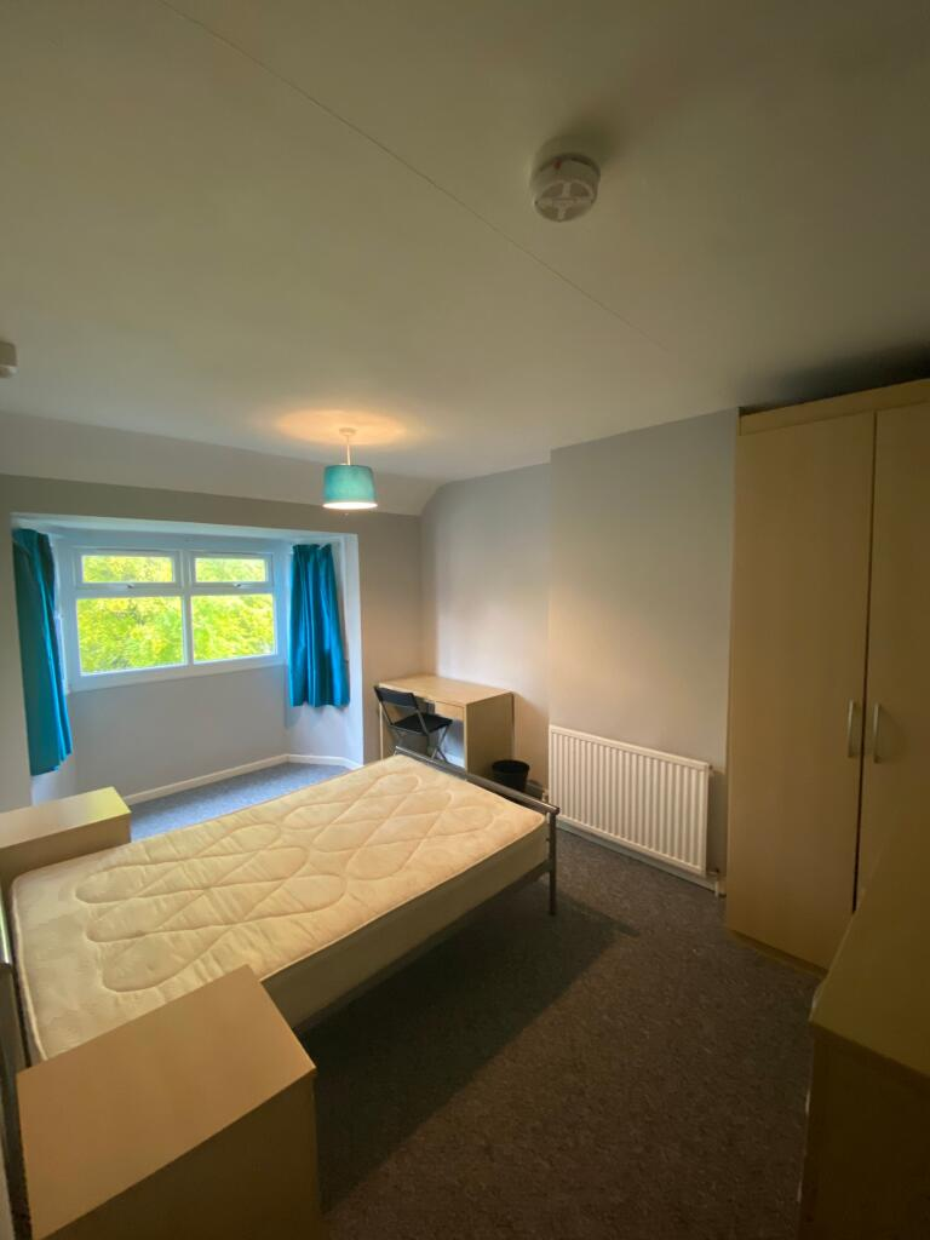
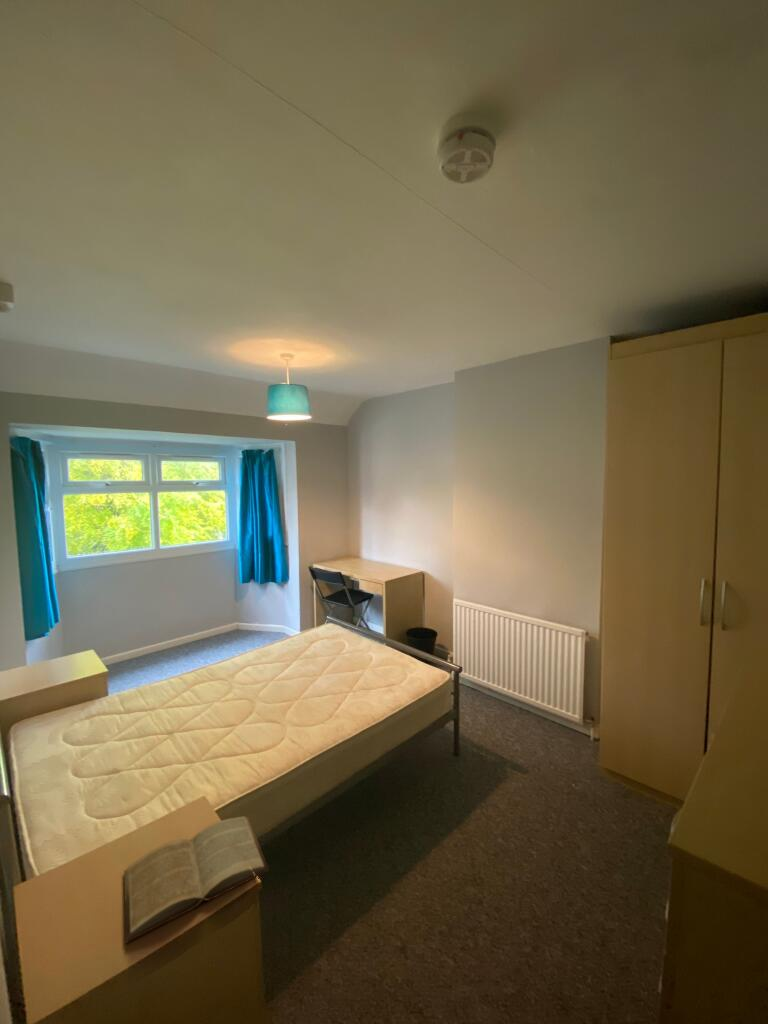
+ book [123,815,270,944]
